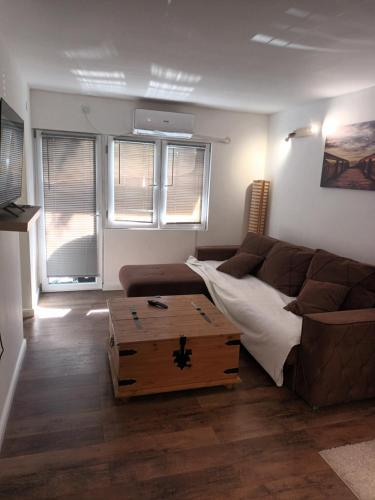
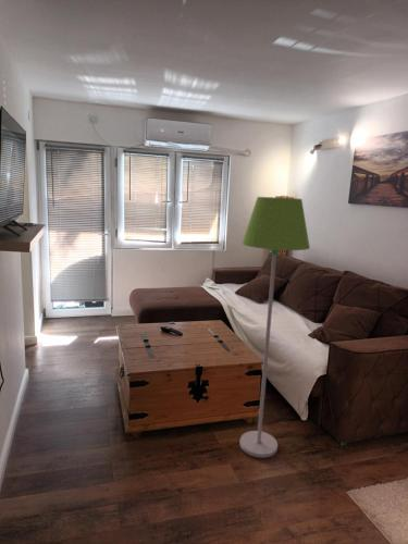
+ floor lamp [238,196,311,459]
